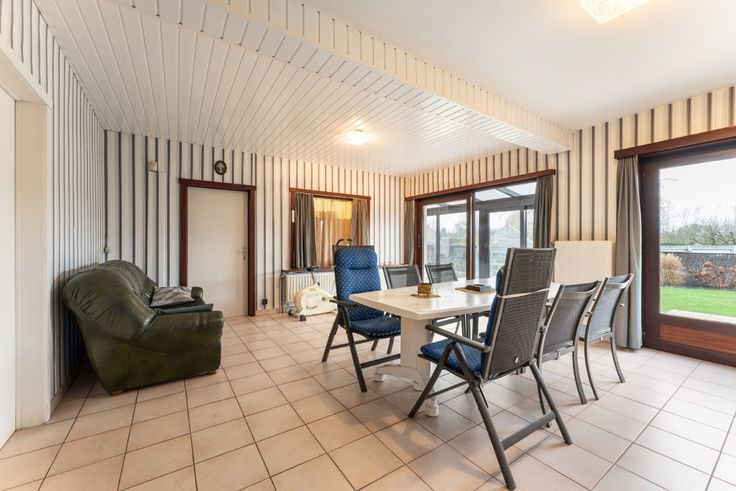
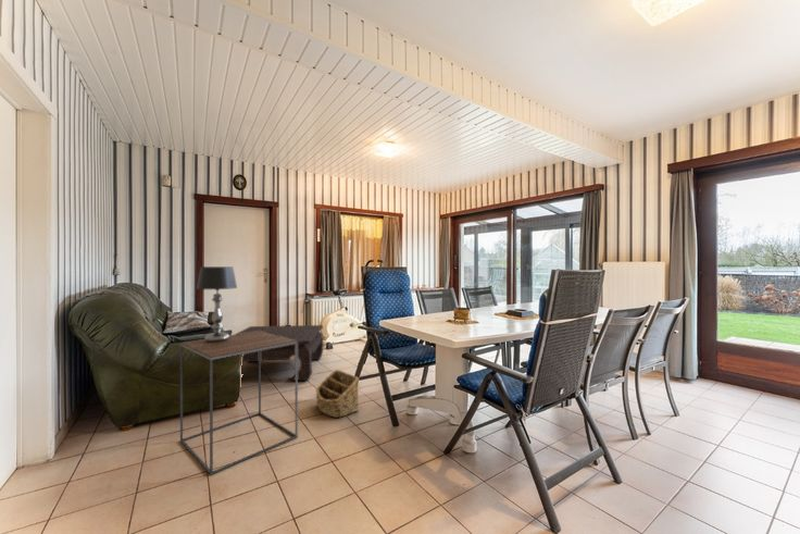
+ side table [179,331,299,476]
+ basket [315,369,360,419]
+ coffee table [234,324,324,382]
+ table lamp [196,265,238,343]
